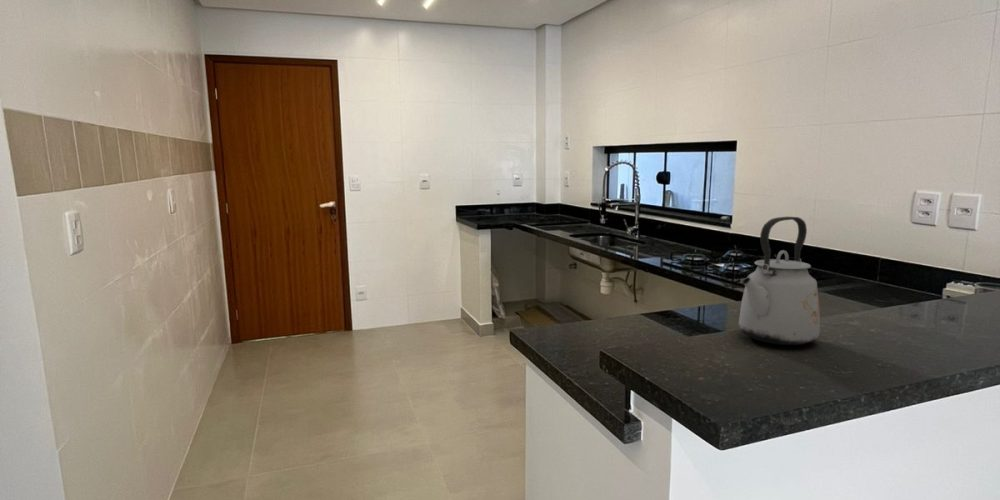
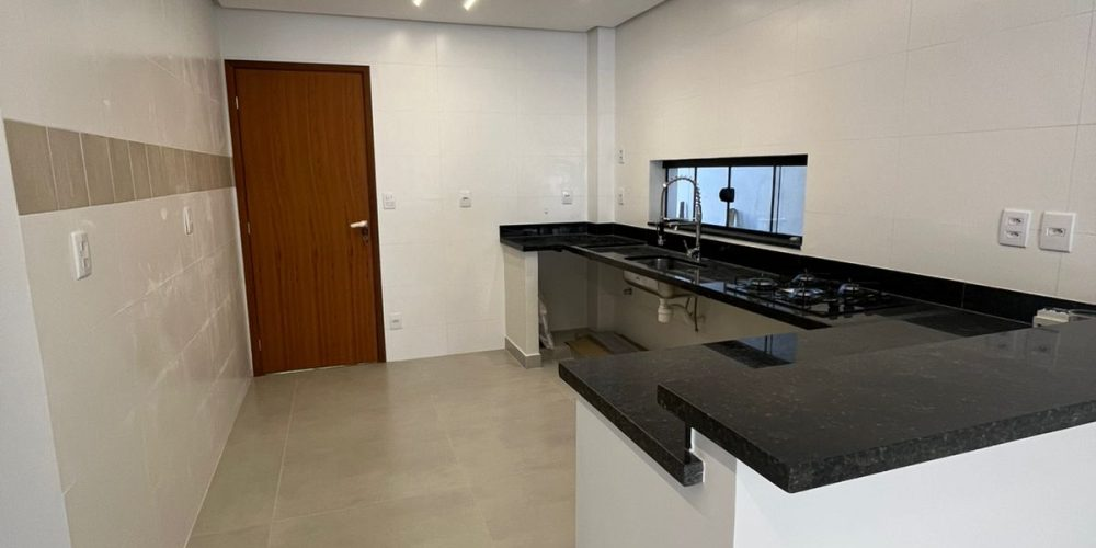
- kettle [738,216,821,346]
